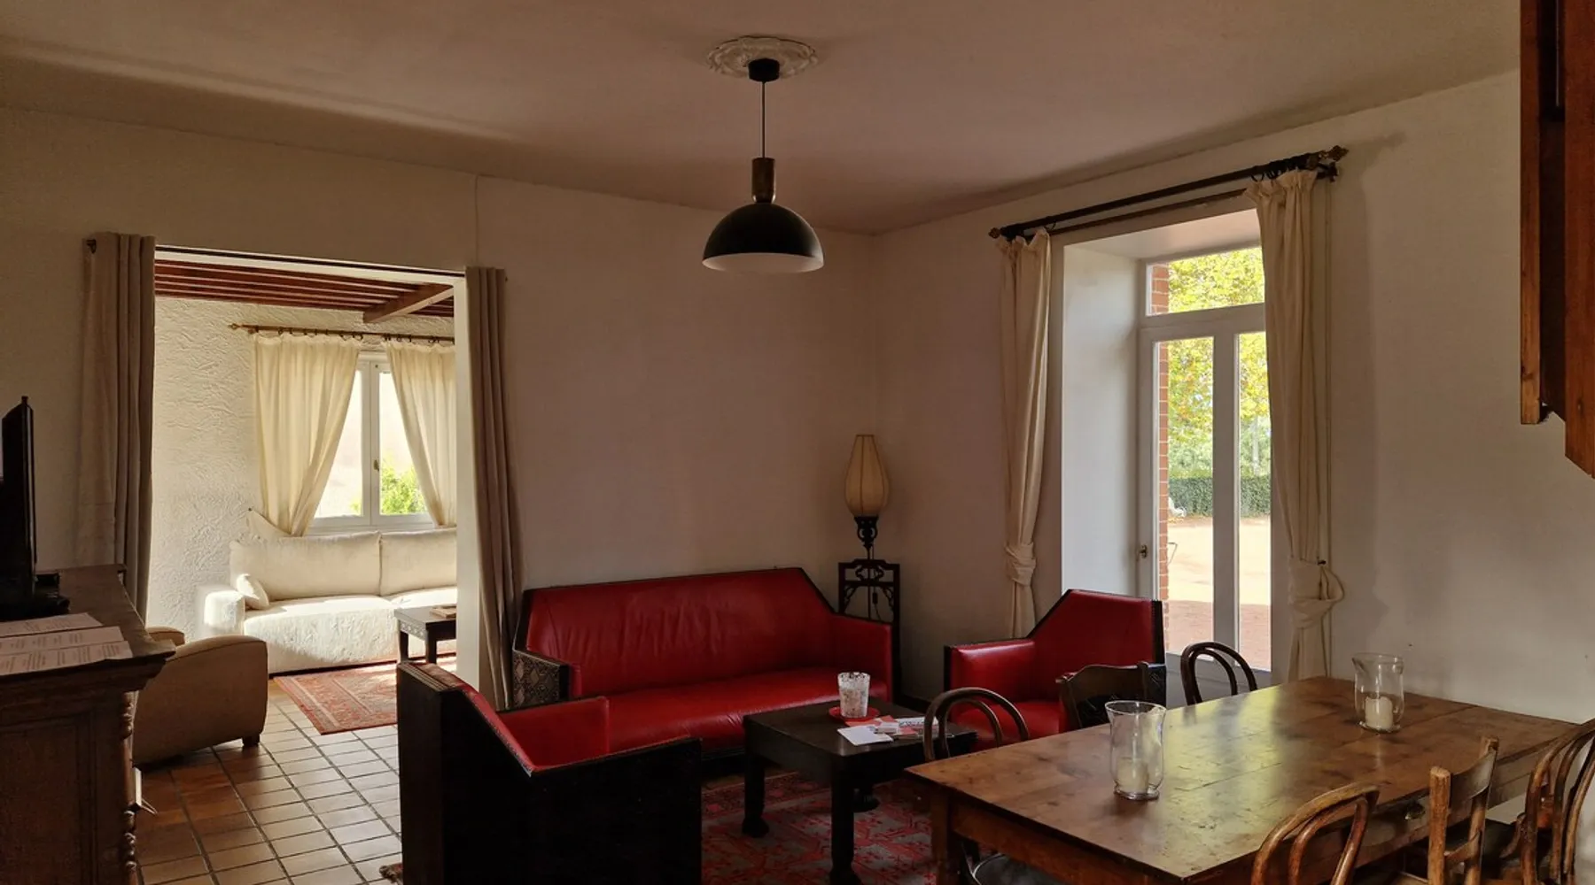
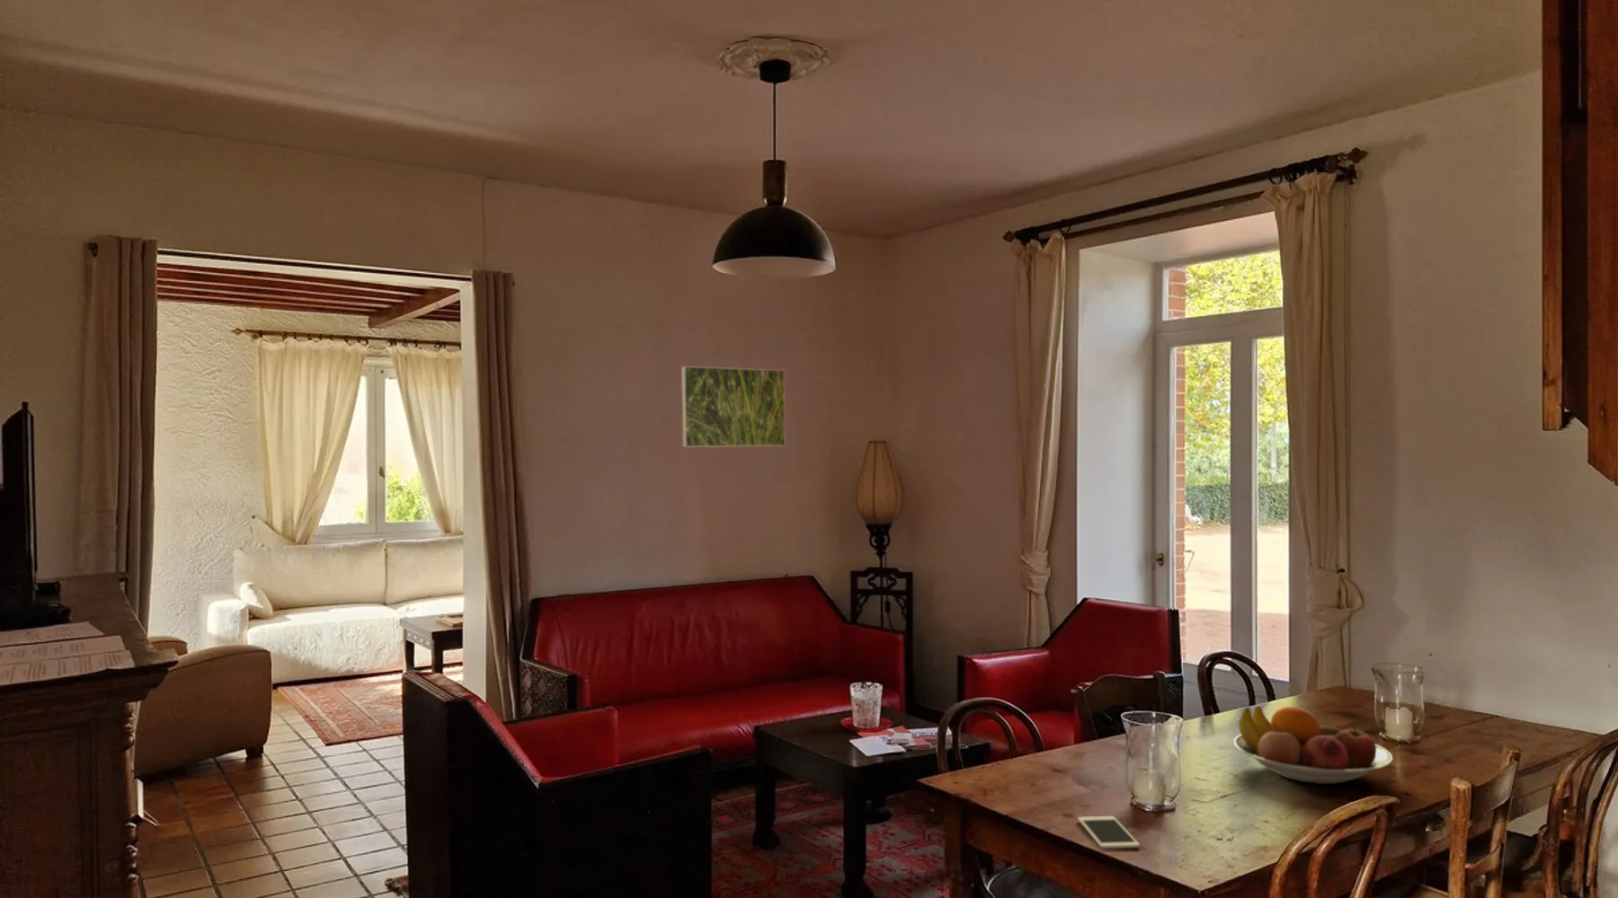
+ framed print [681,365,787,448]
+ fruit bowl [1233,704,1394,785]
+ cell phone [1077,815,1141,849]
